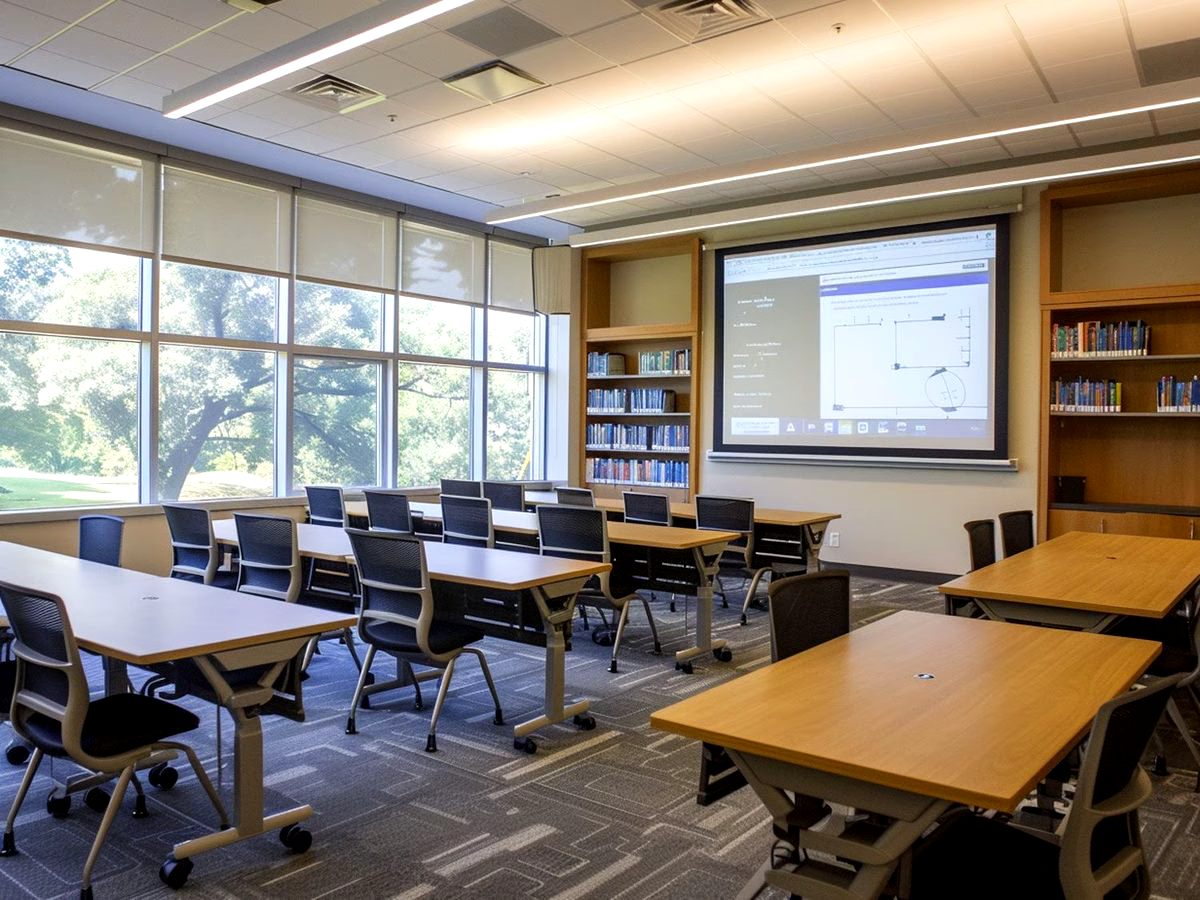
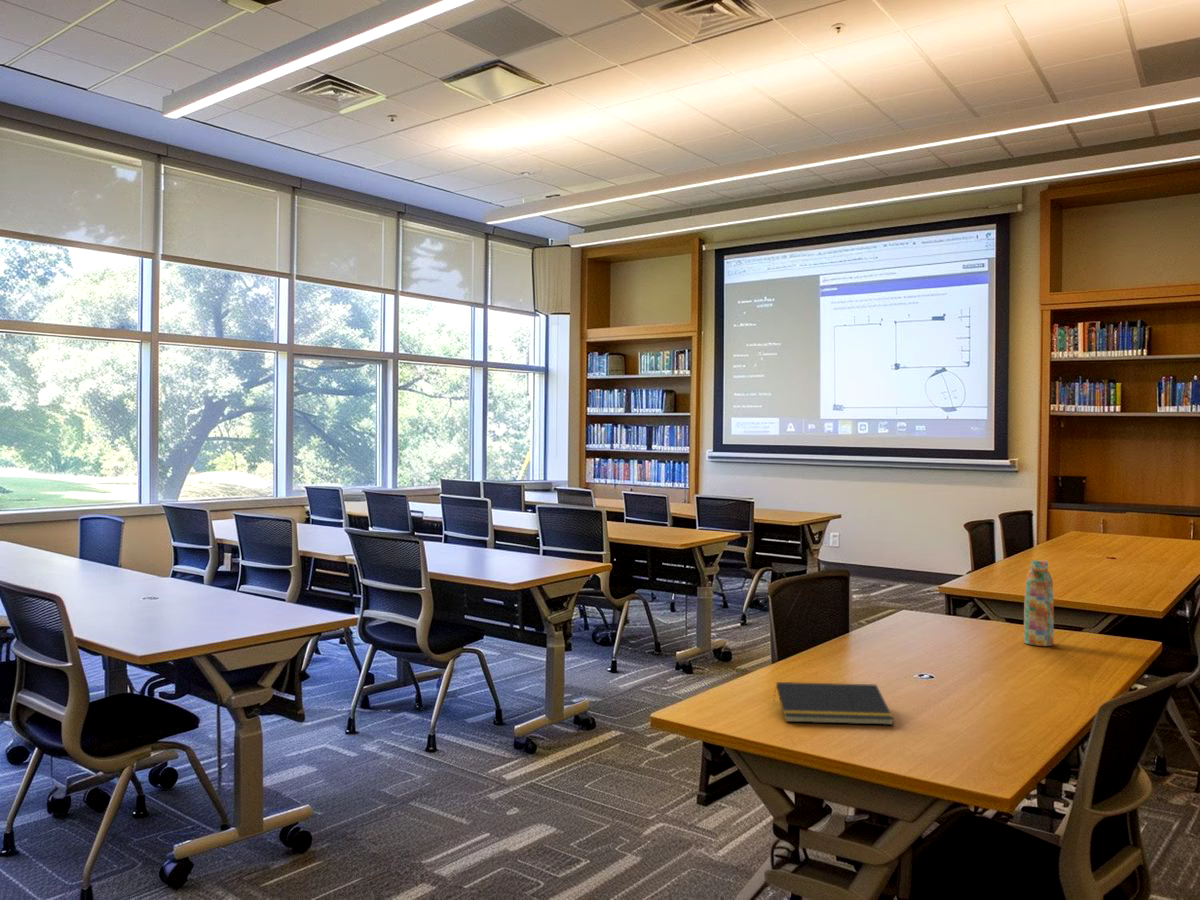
+ water bottle [1023,559,1055,647]
+ notepad [773,681,895,726]
